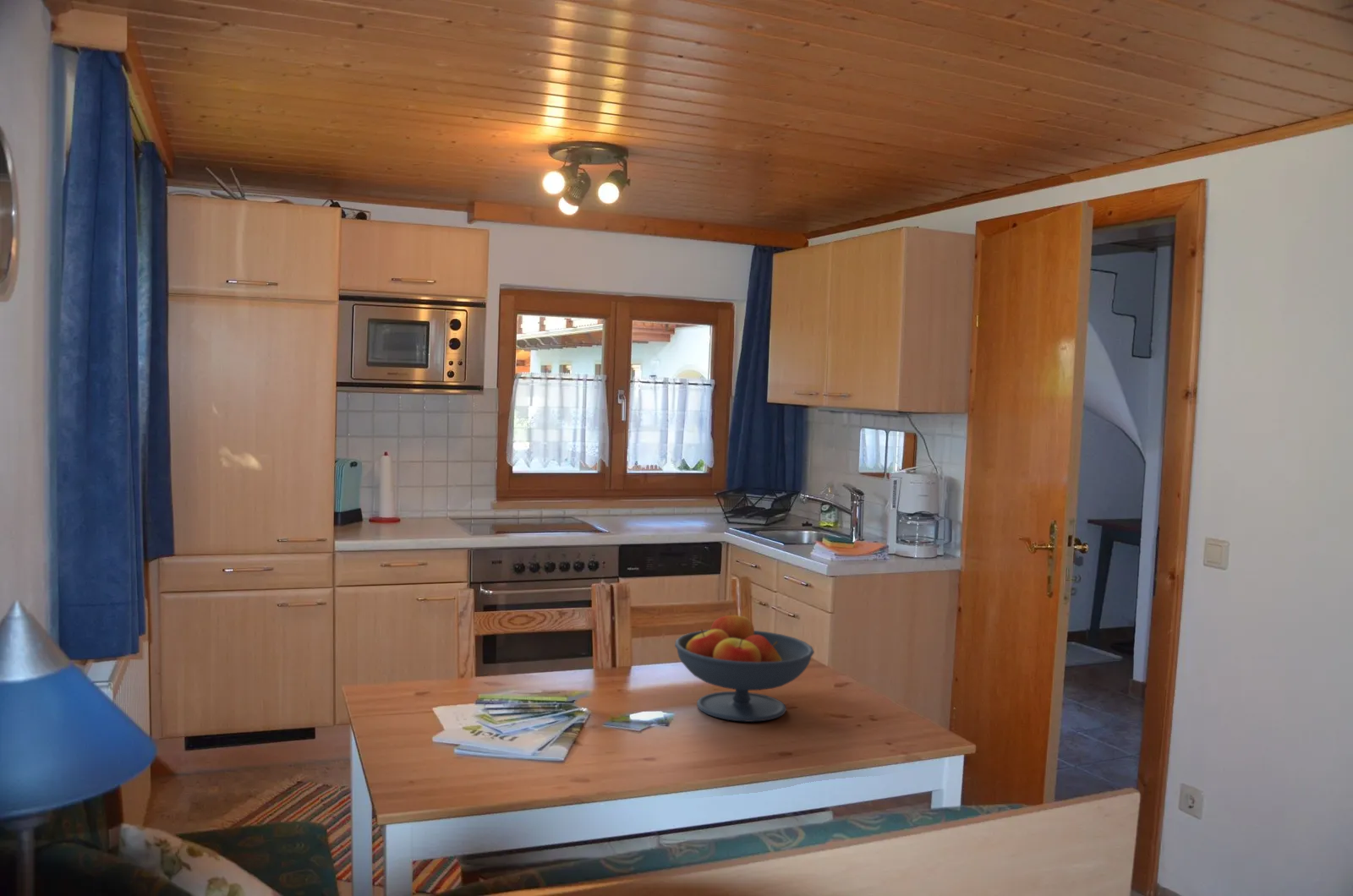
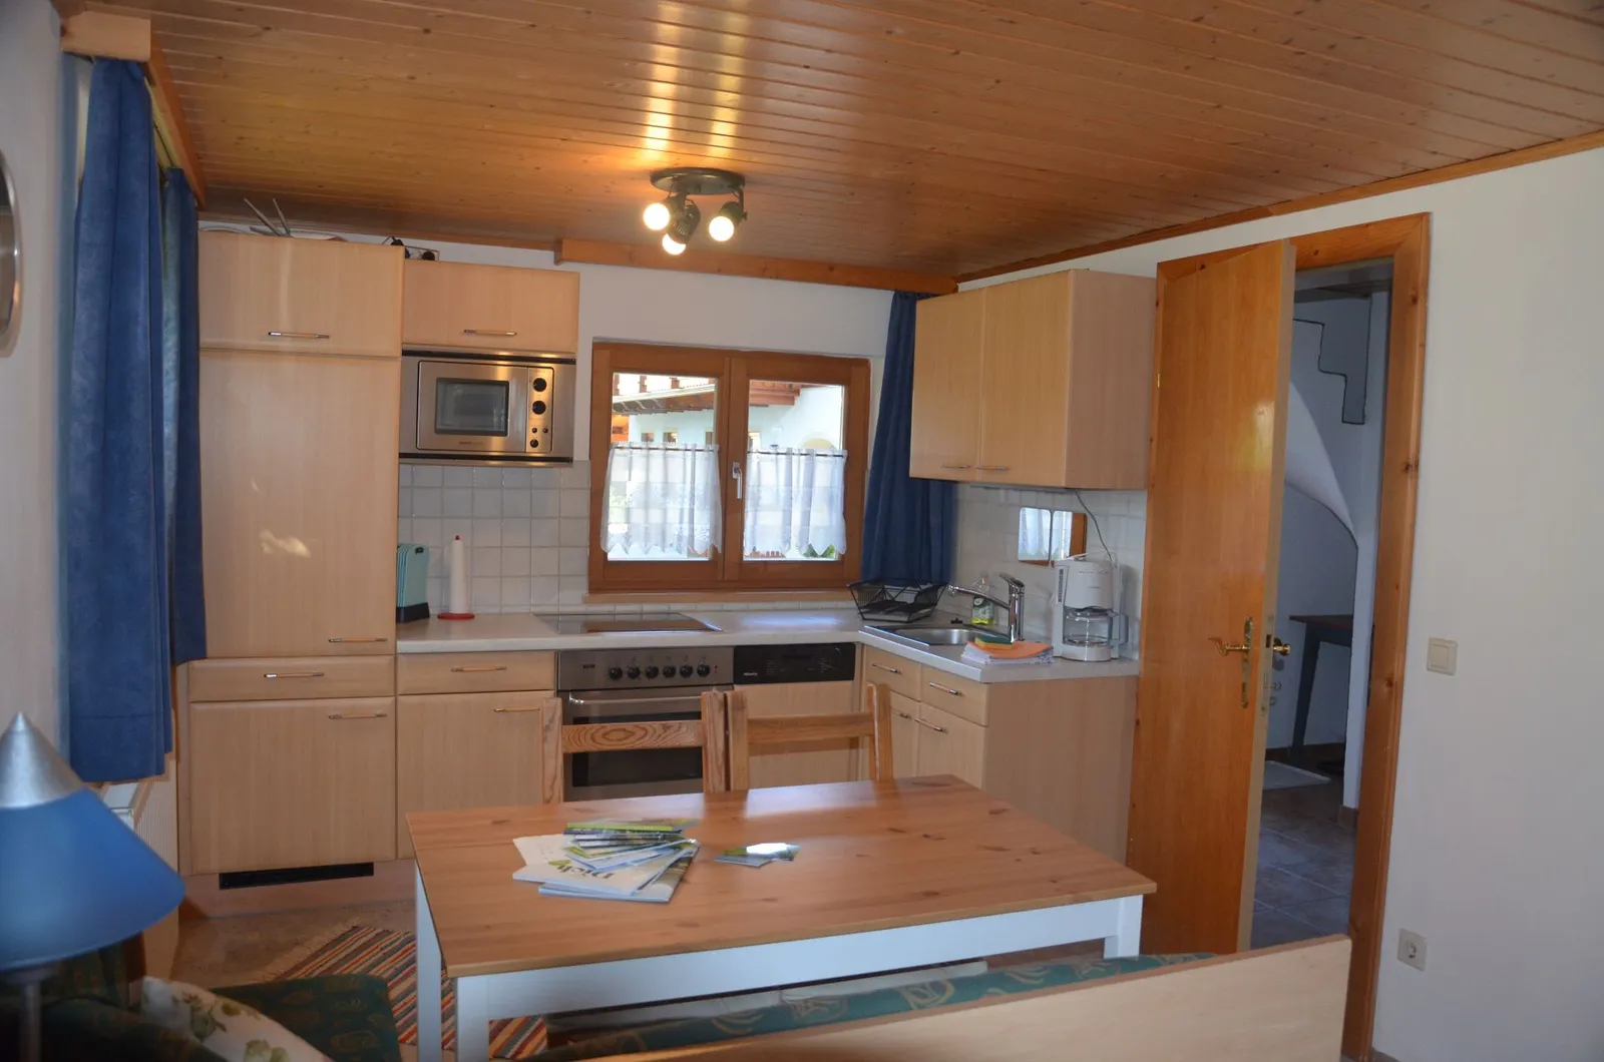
- fruit bowl [674,611,815,723]
